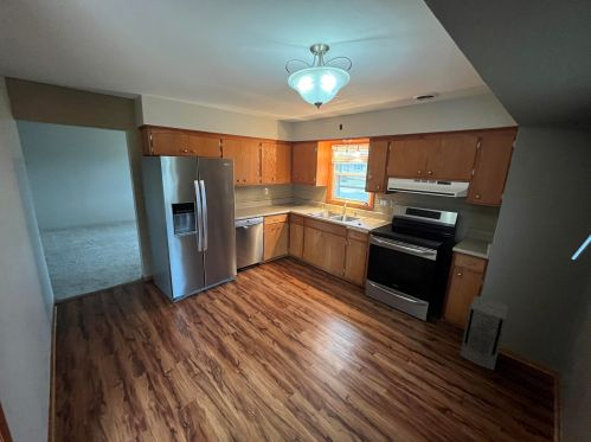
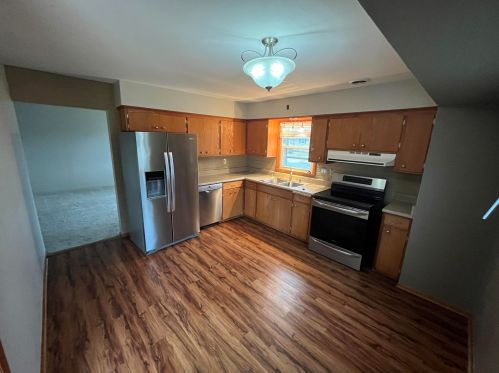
- air purifier [458,295,509,371]
